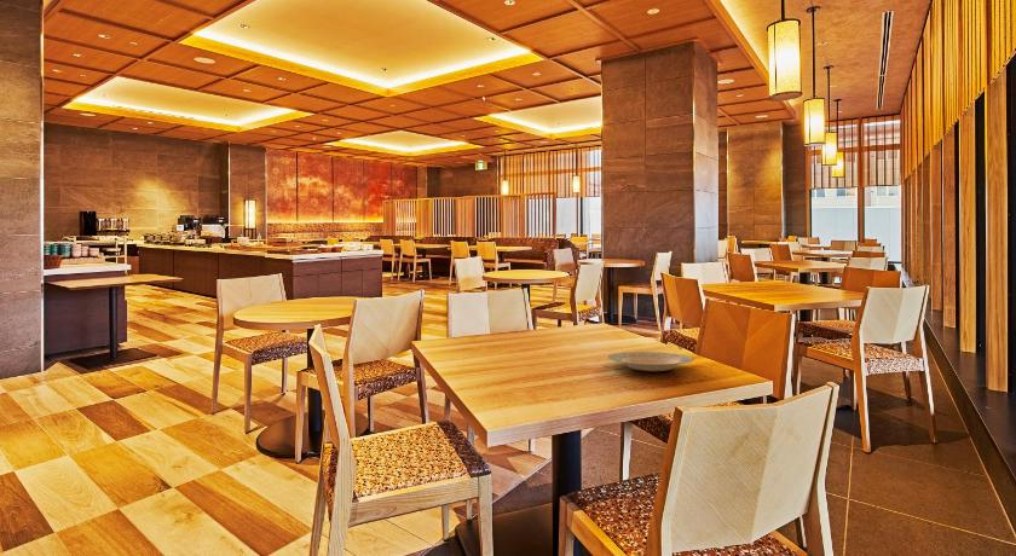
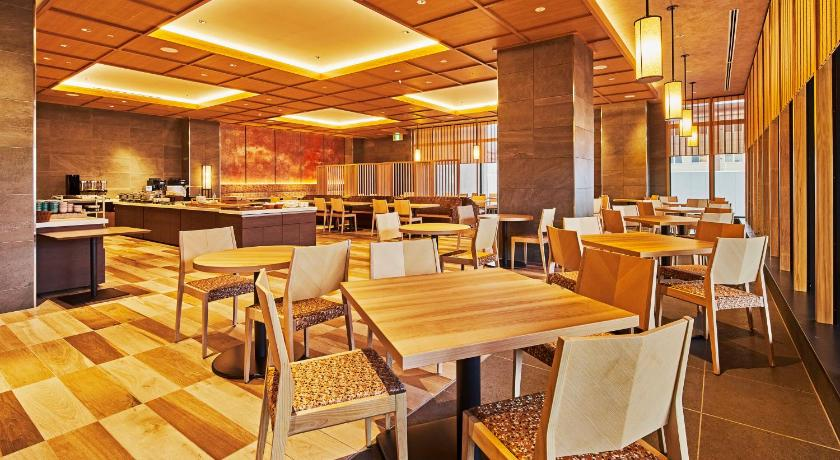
- plate [607,351,694,372]
